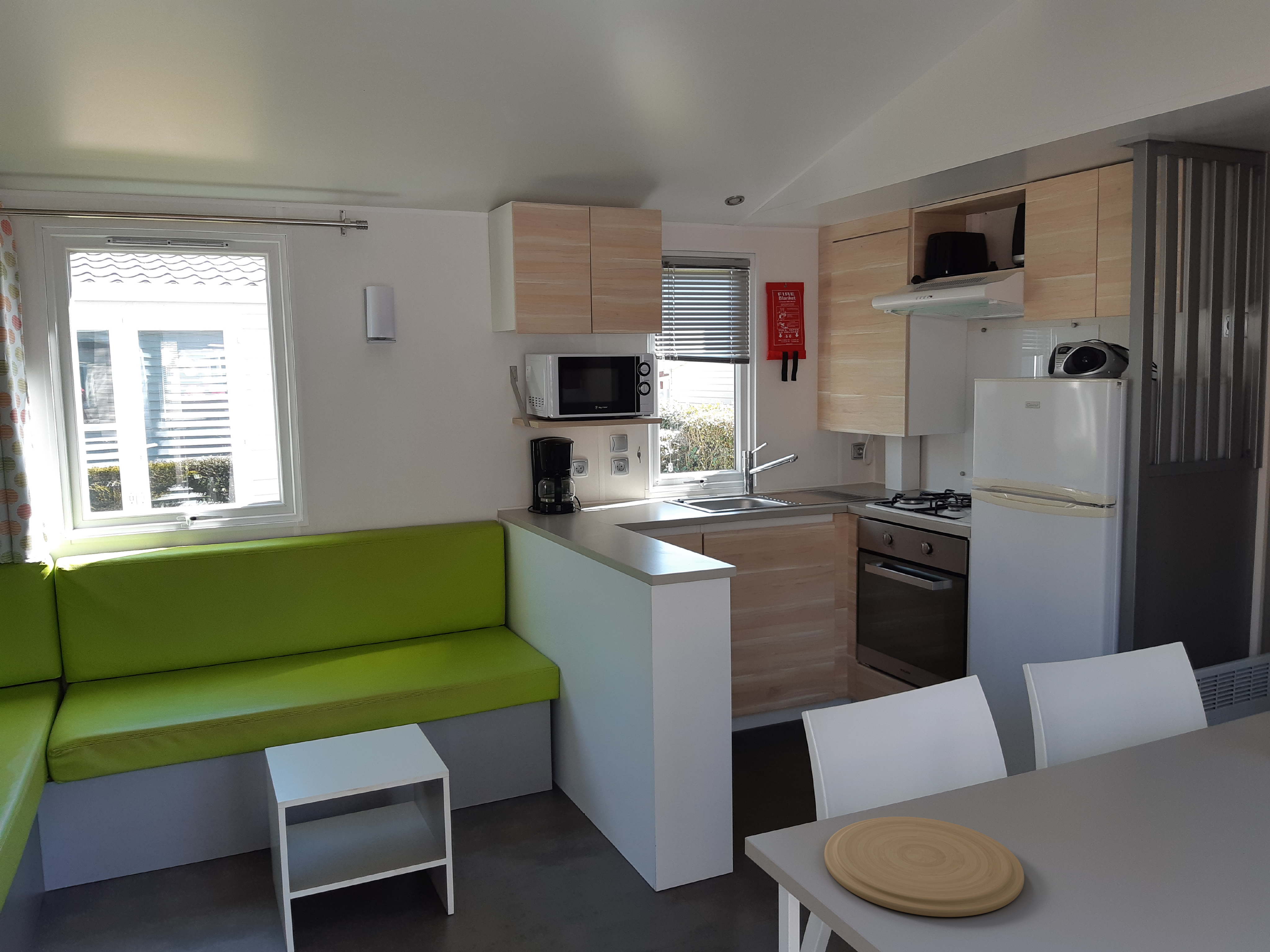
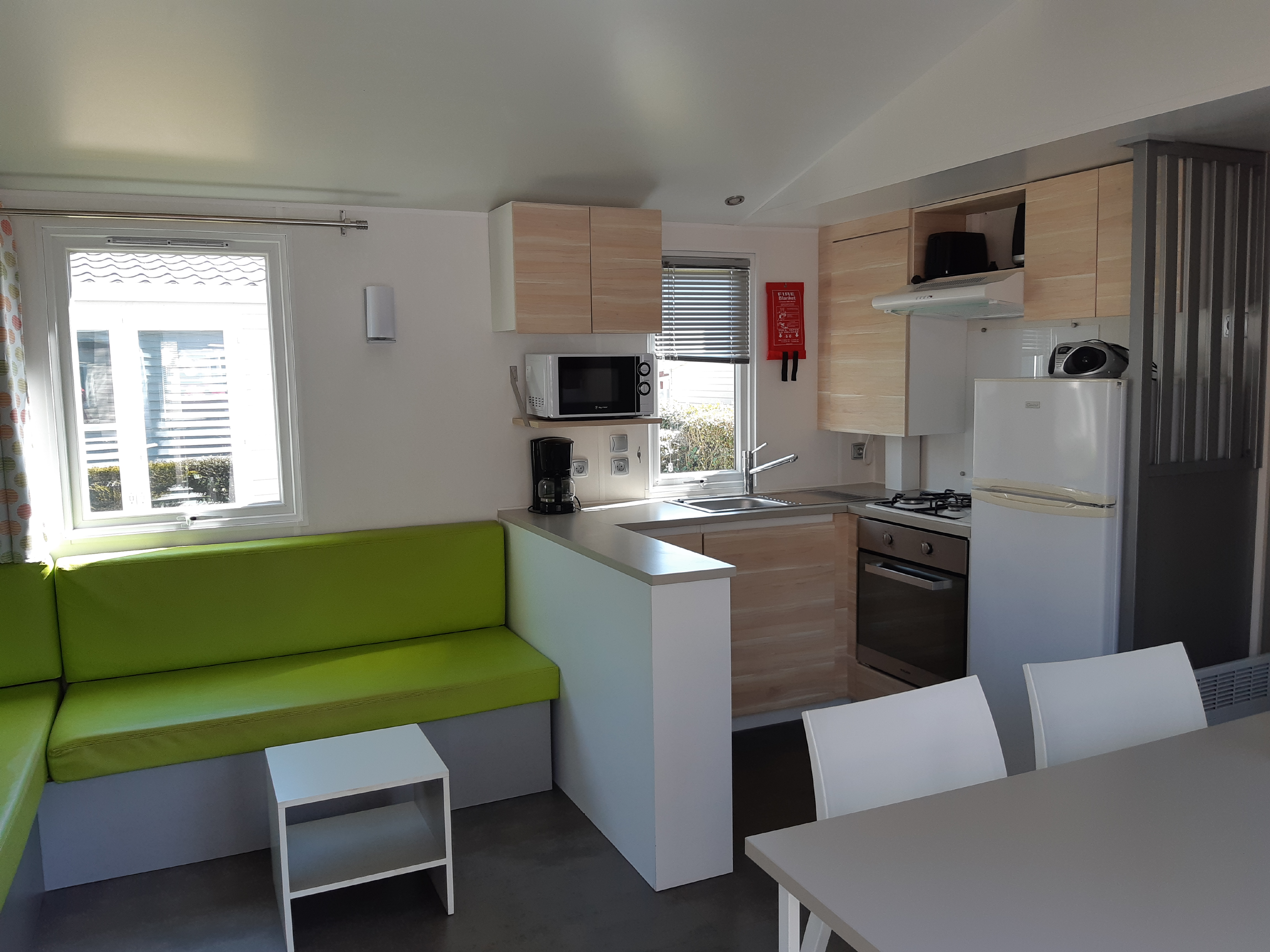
- plate [824,816,1024,917]
